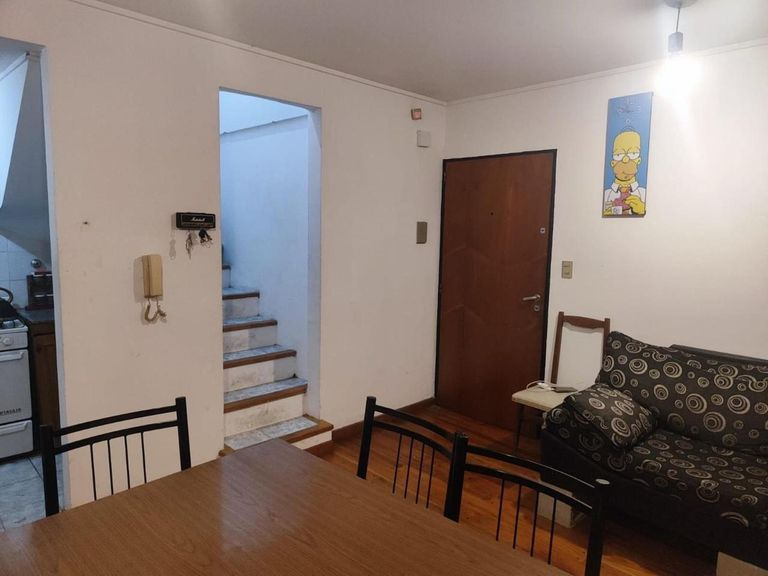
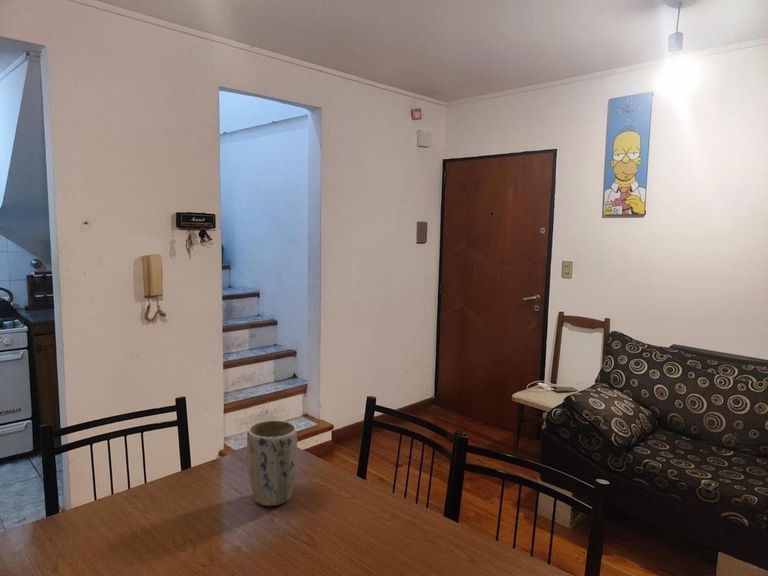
+ plant pot [246,419,298,507]
